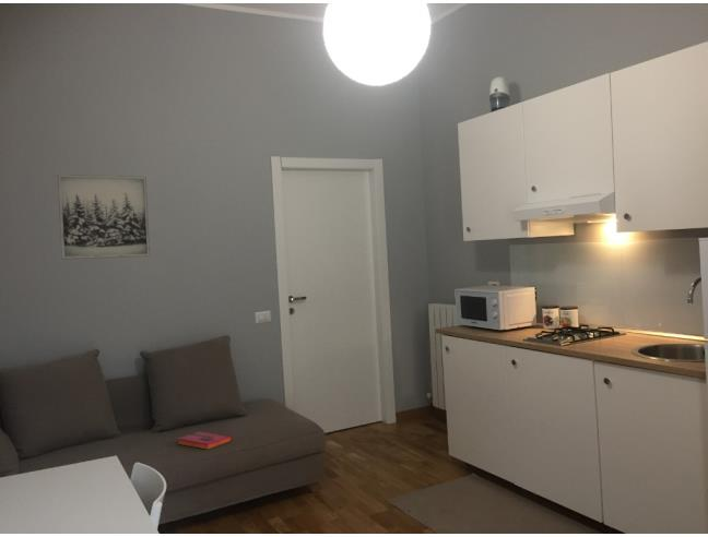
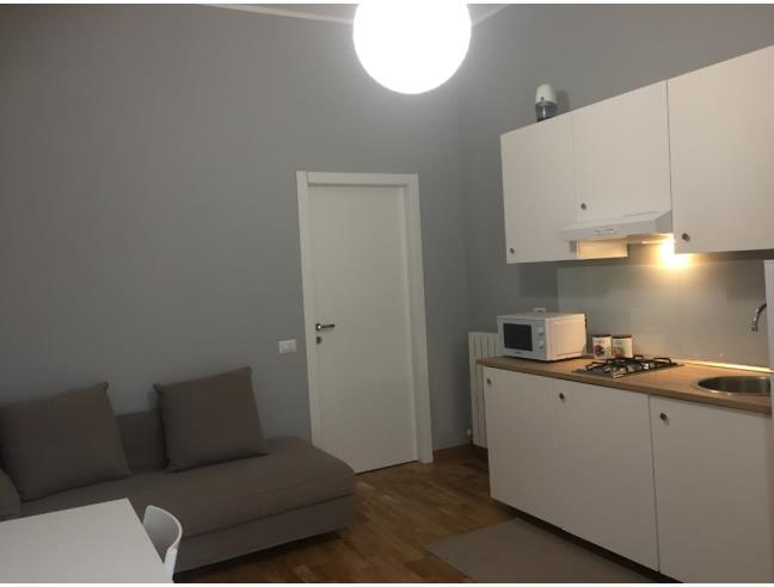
- wall art [57,174,151,260]
- hardback book [177,430,233,451]
